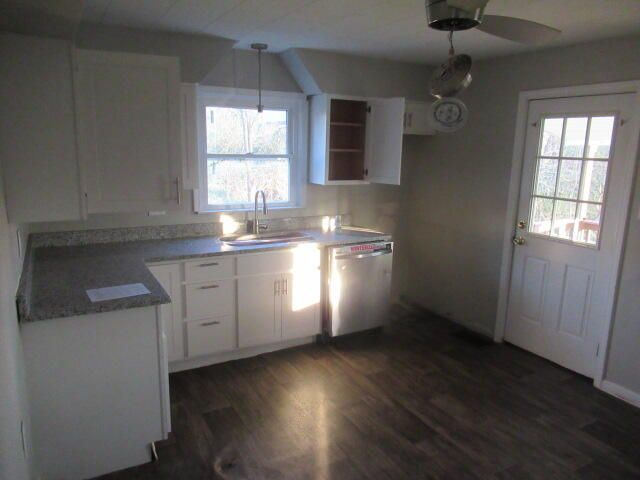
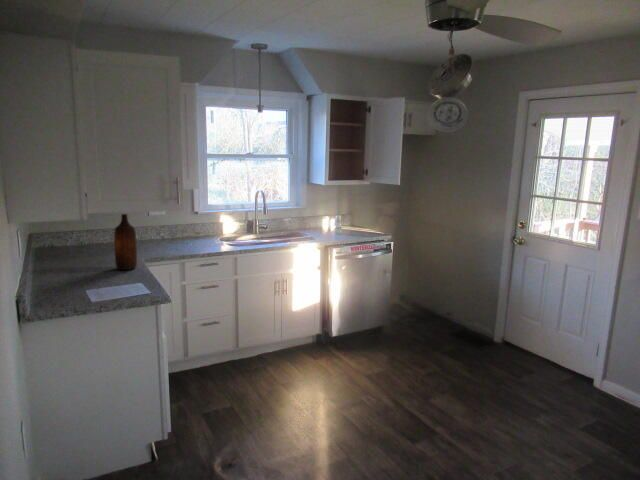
+ bottle [113,213,138,271]
